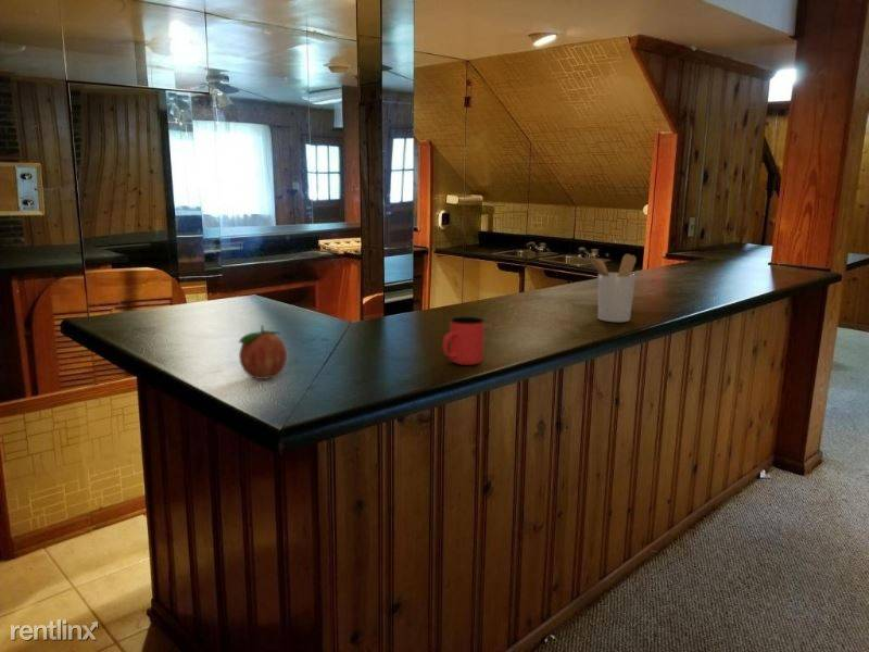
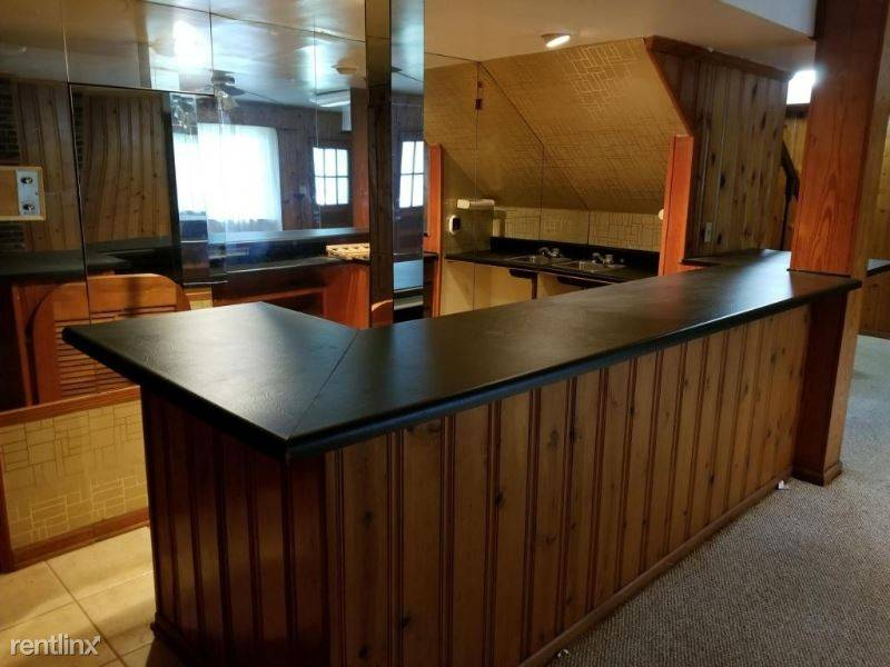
- utensil holder [583,253,638,323]
- cup [442,316,486,366]
- fruit [238,325,288,380]
